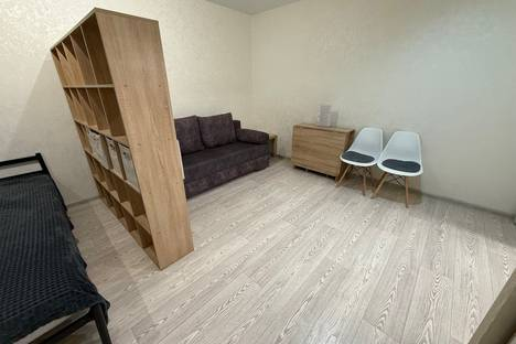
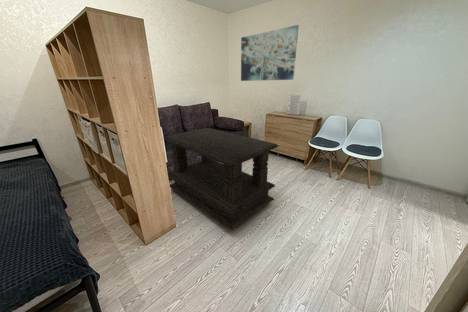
+ wall art [240,24,300,82]
+ coffee table [163,127,279,231]
